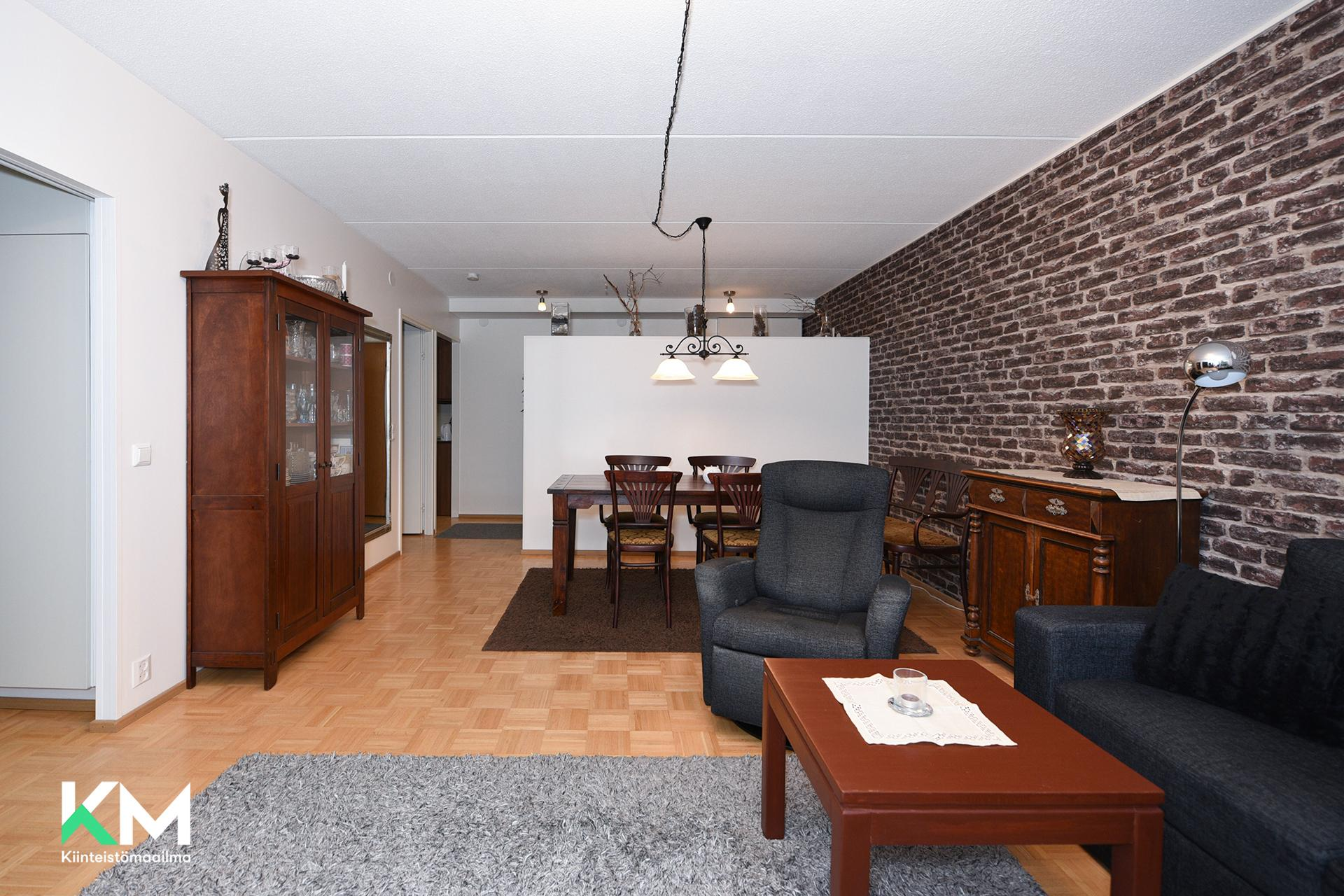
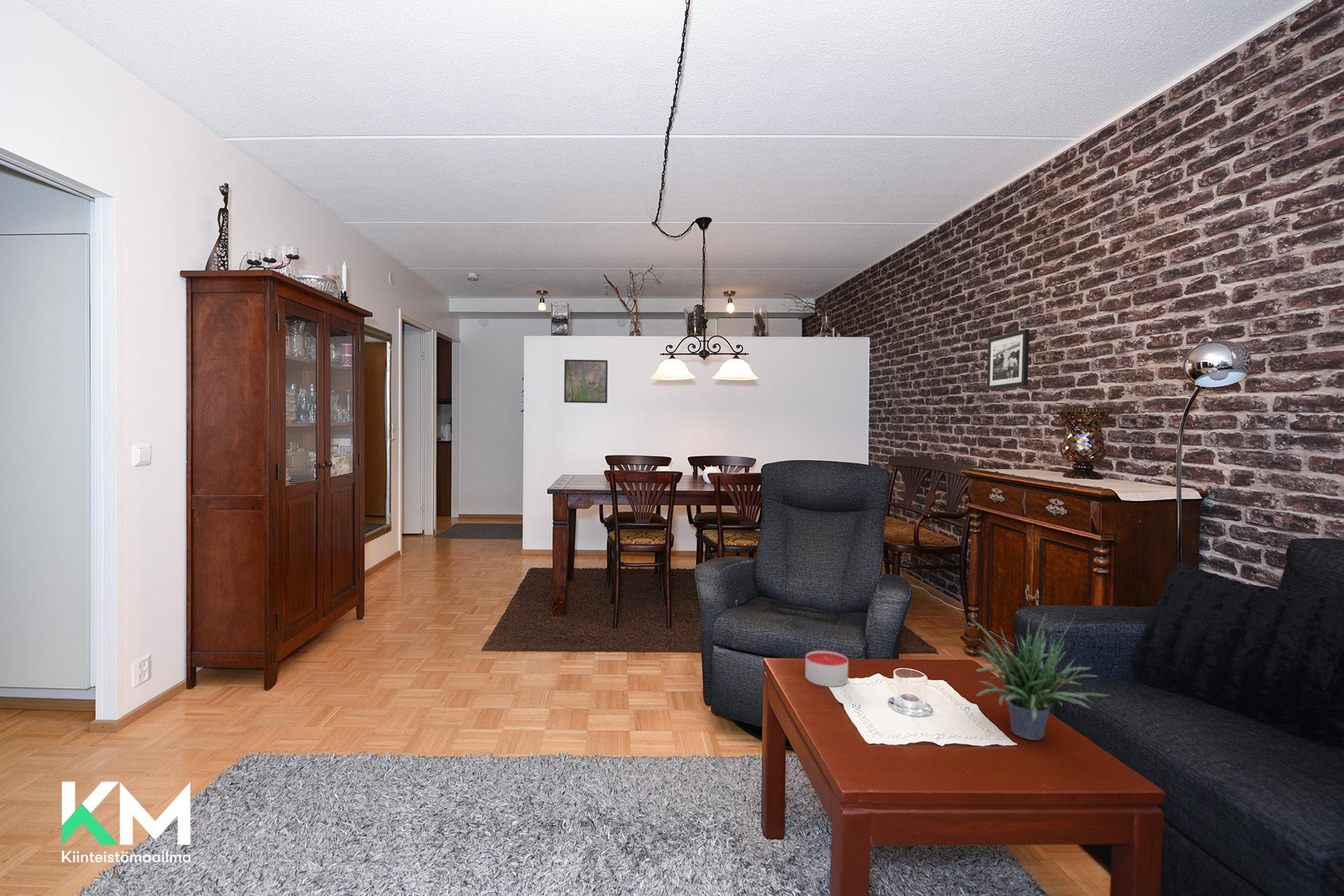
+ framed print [563,359,608,404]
+ candle [804,650,849,687]
+ picture frame [986,328,1030,391]
+ potted plant [970,612,1110,741]
